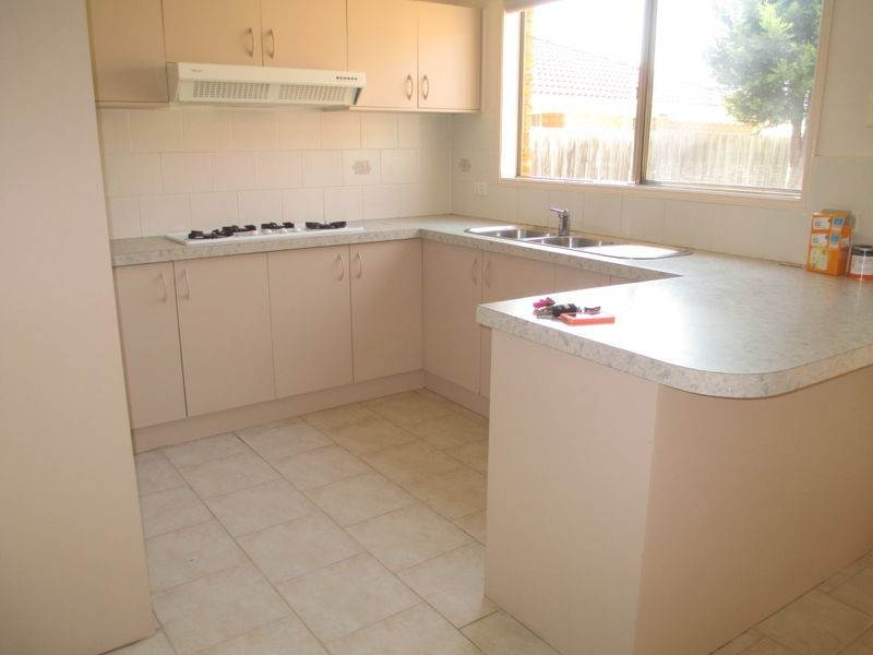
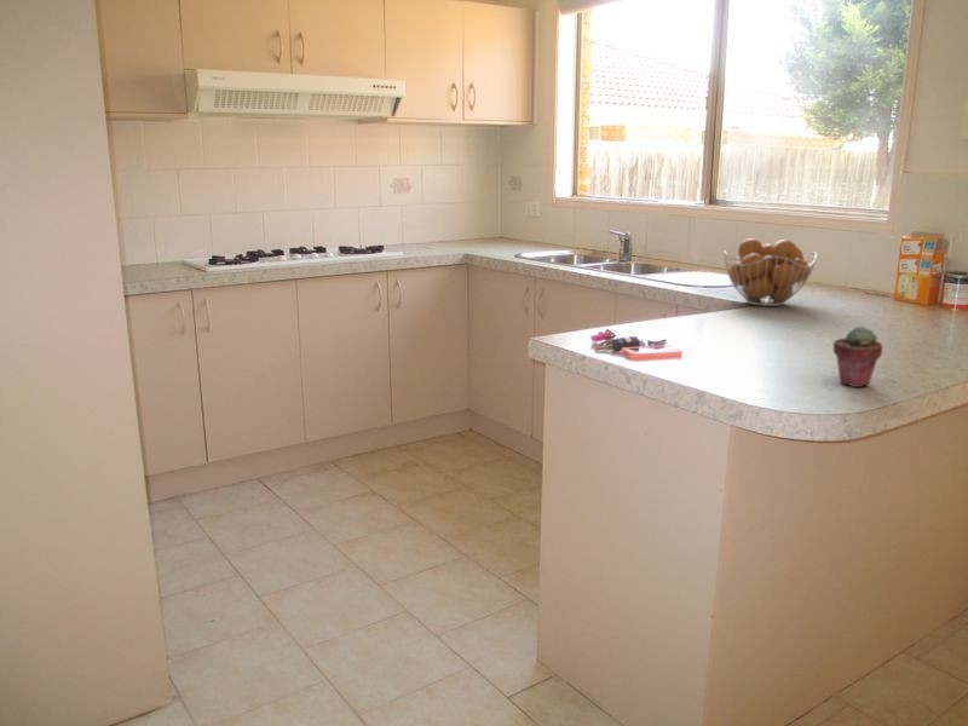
+ fruit basket [722,237,818,307]
+ potted succulent [832,325,883,388]
